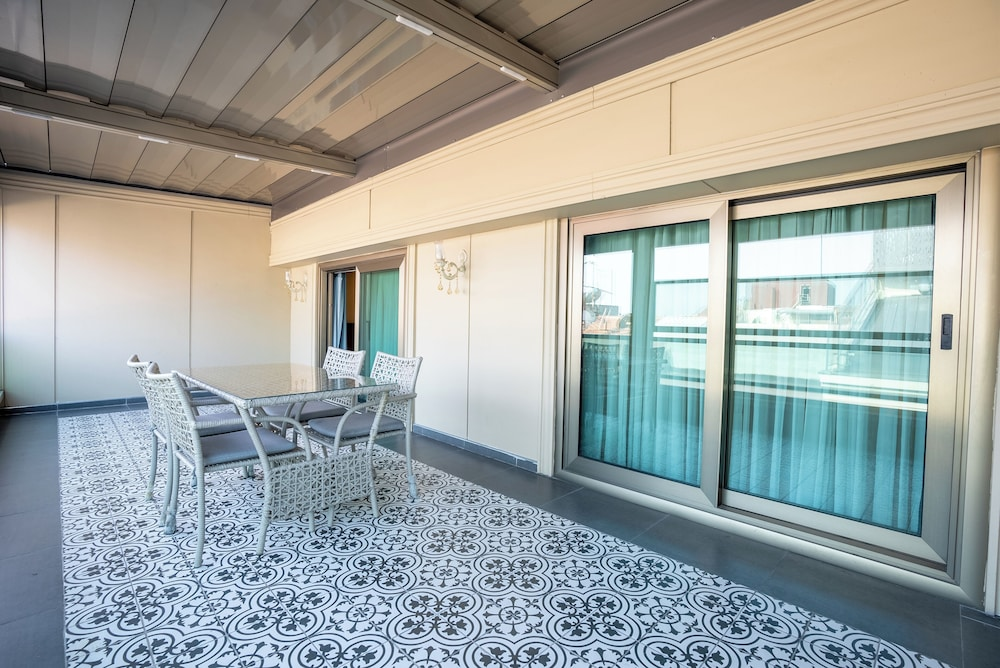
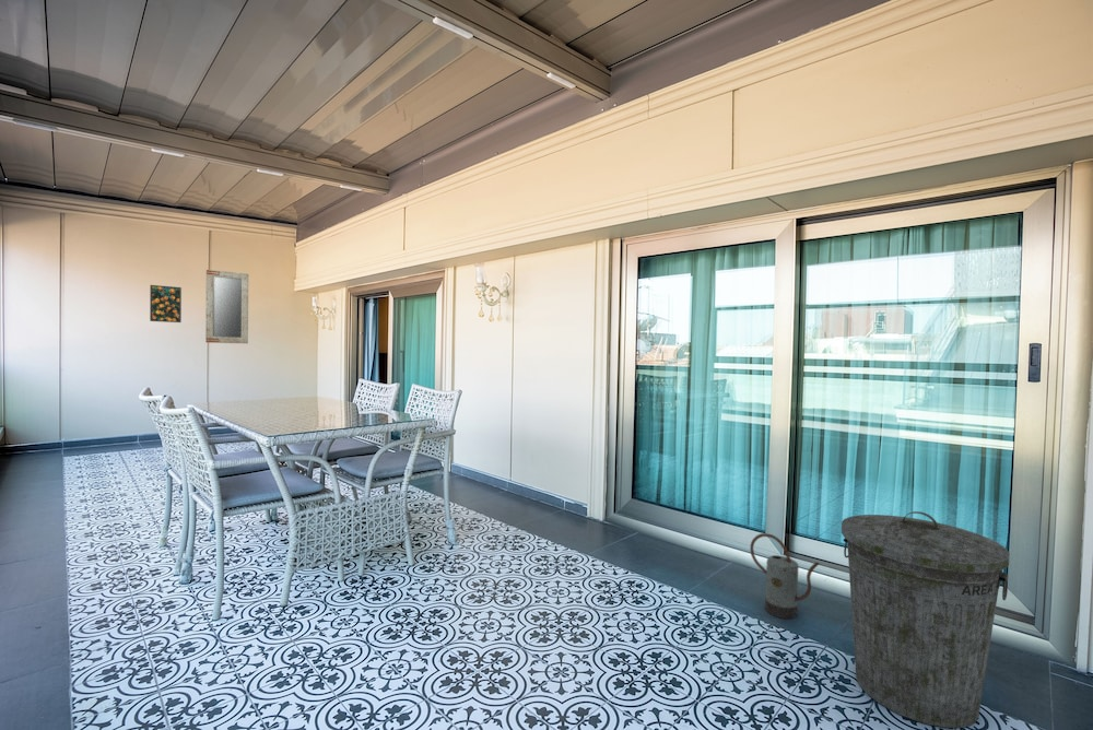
+ trash can [841,510,1011,729]
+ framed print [149,284,183,323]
+ home mirror [204,269,249,344]
+ watering can [749,532,821,620]
